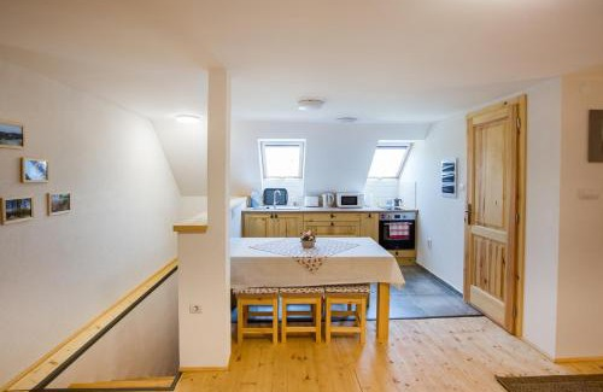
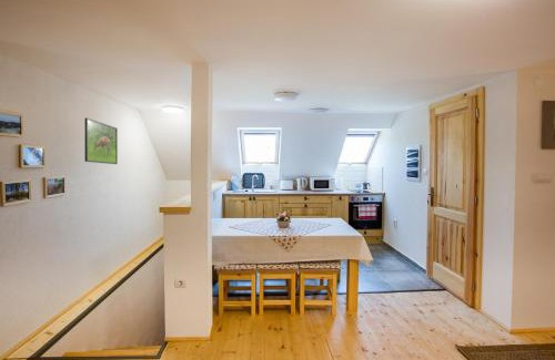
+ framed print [83,116,119,165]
